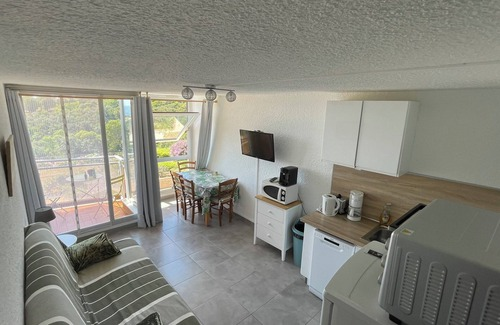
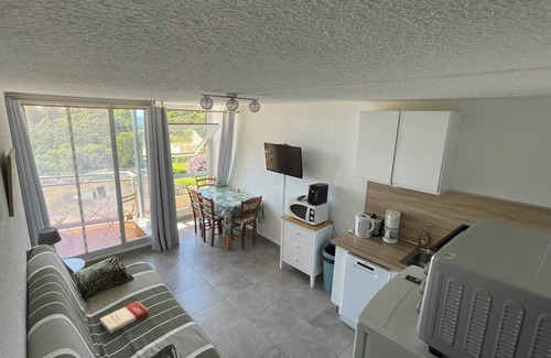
+ book [99,300,150,335]
